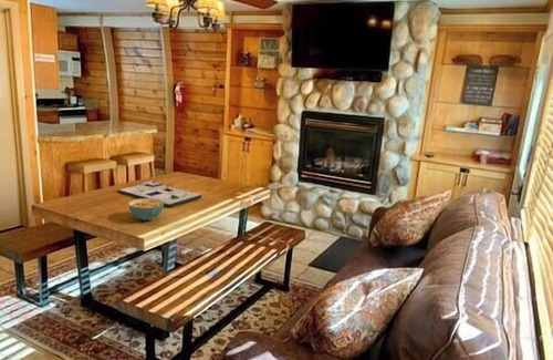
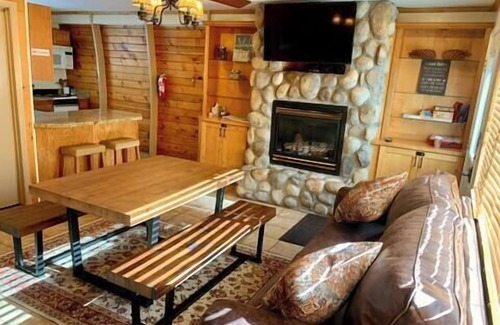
- board game [117,173,202,208]
- cereal bowl [128,198,165,222]
